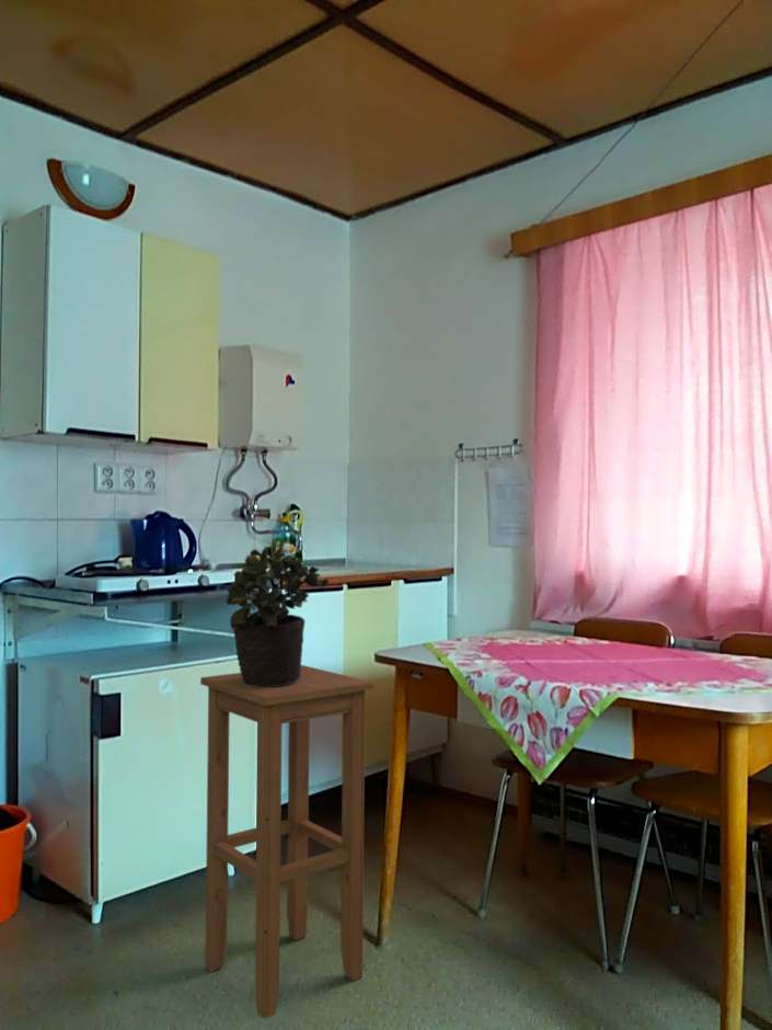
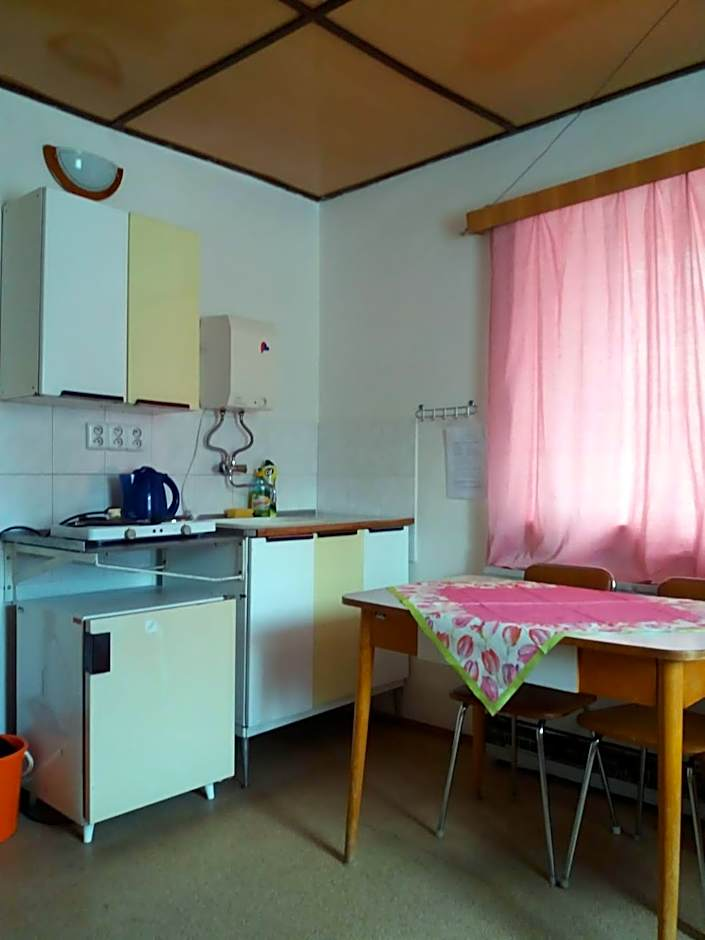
- potted plant [226,539,330,687]
- stool [199,664,375,1019]
